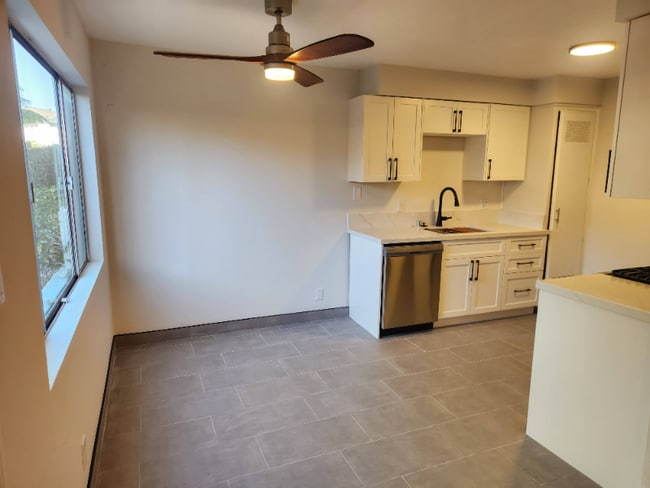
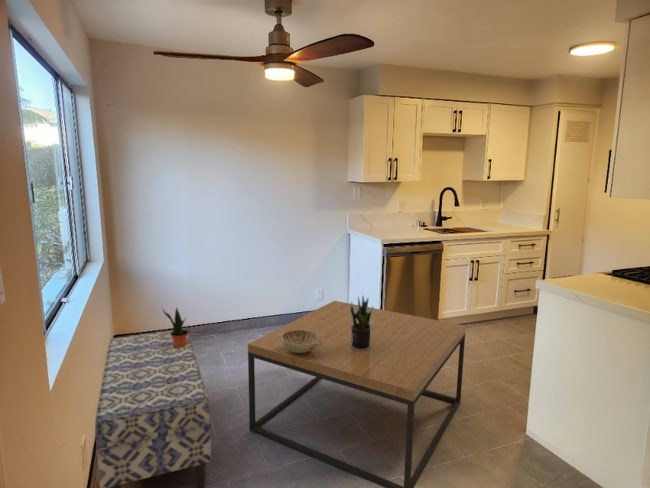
+ decorative bowl [277,330,323,353]
+ potted plant [350,294,374,350]
+ potted plant [162,306,189,347]
+ coffee table [247,300,467,488]
+ bench [94,328,213,488]
